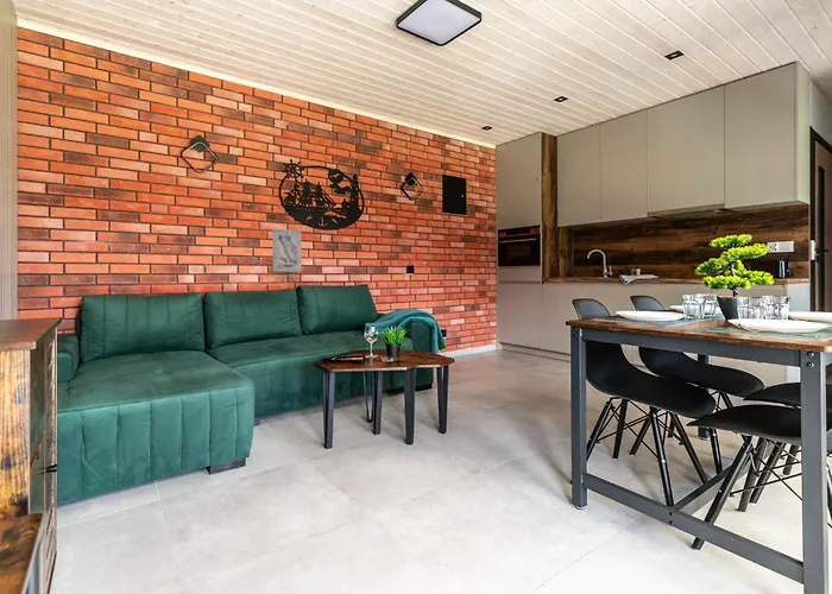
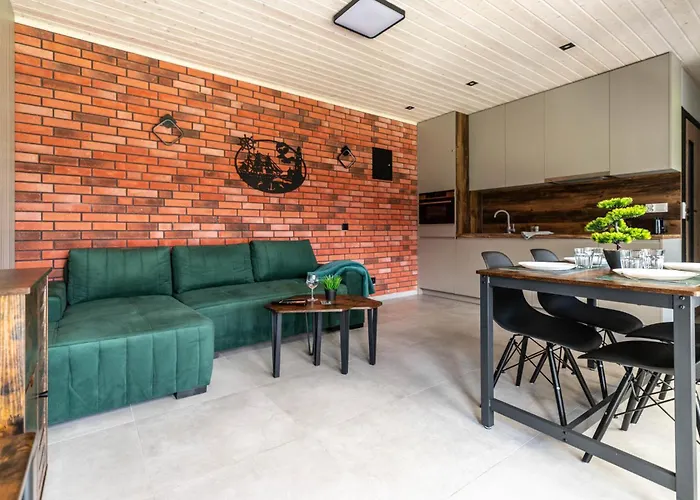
- wall art [271,227,303,273]
